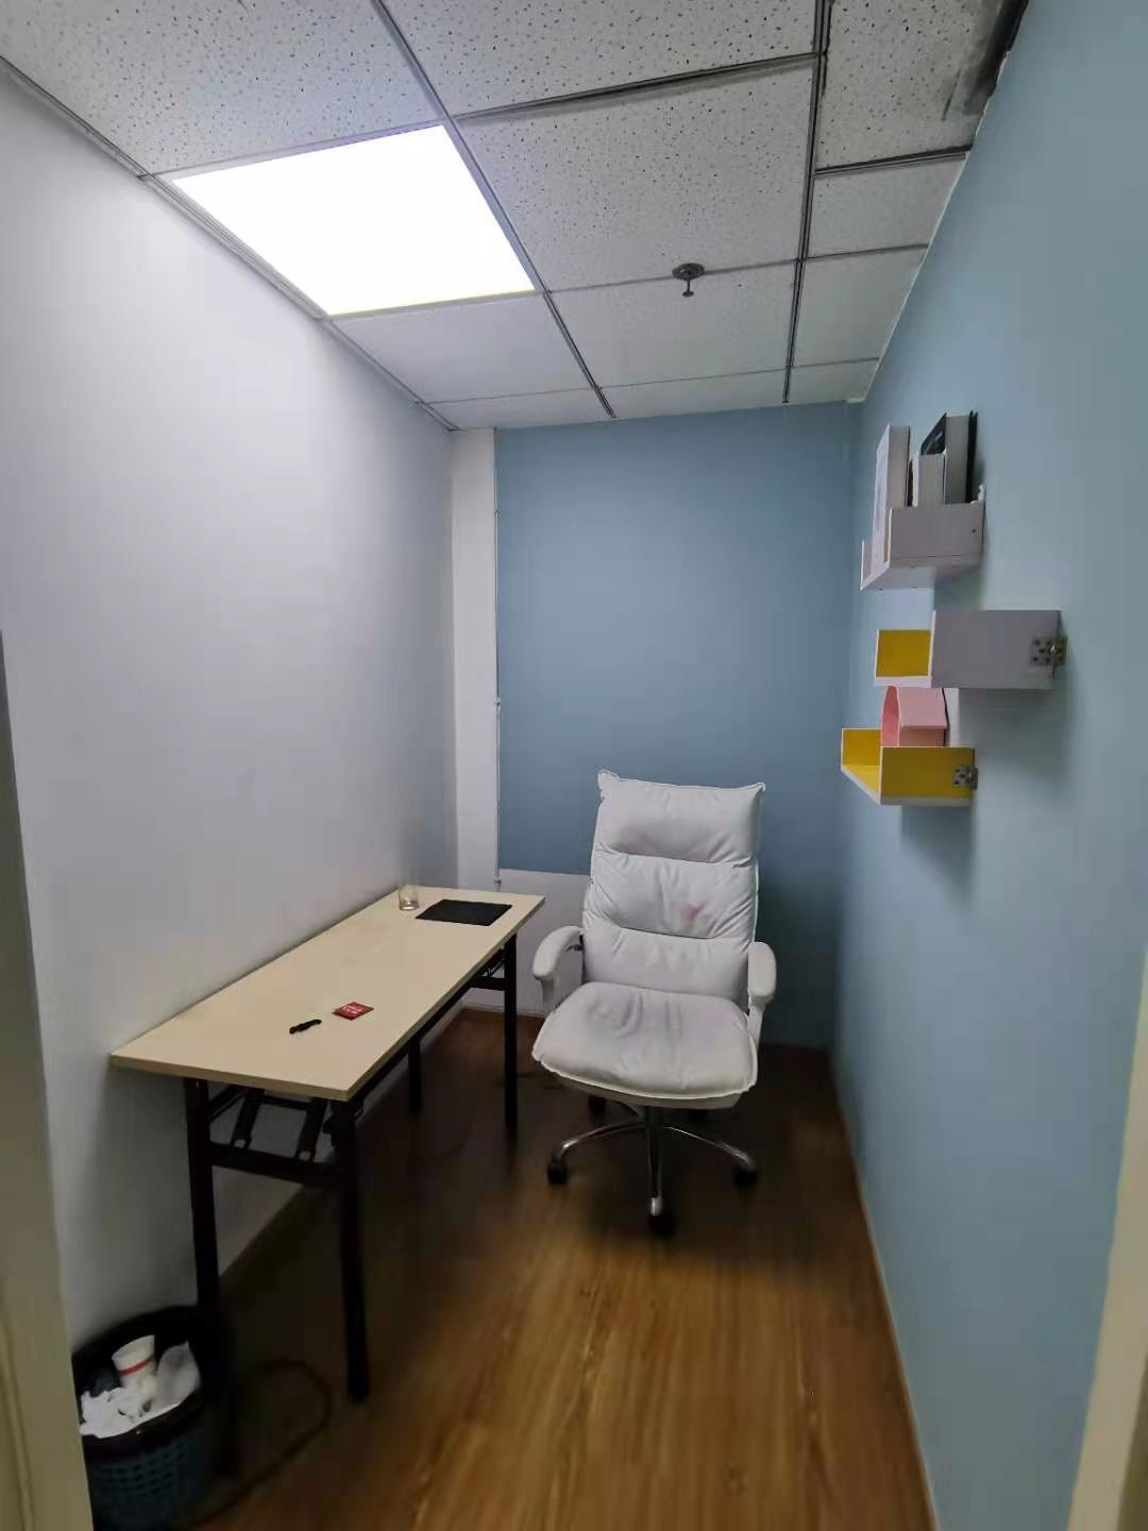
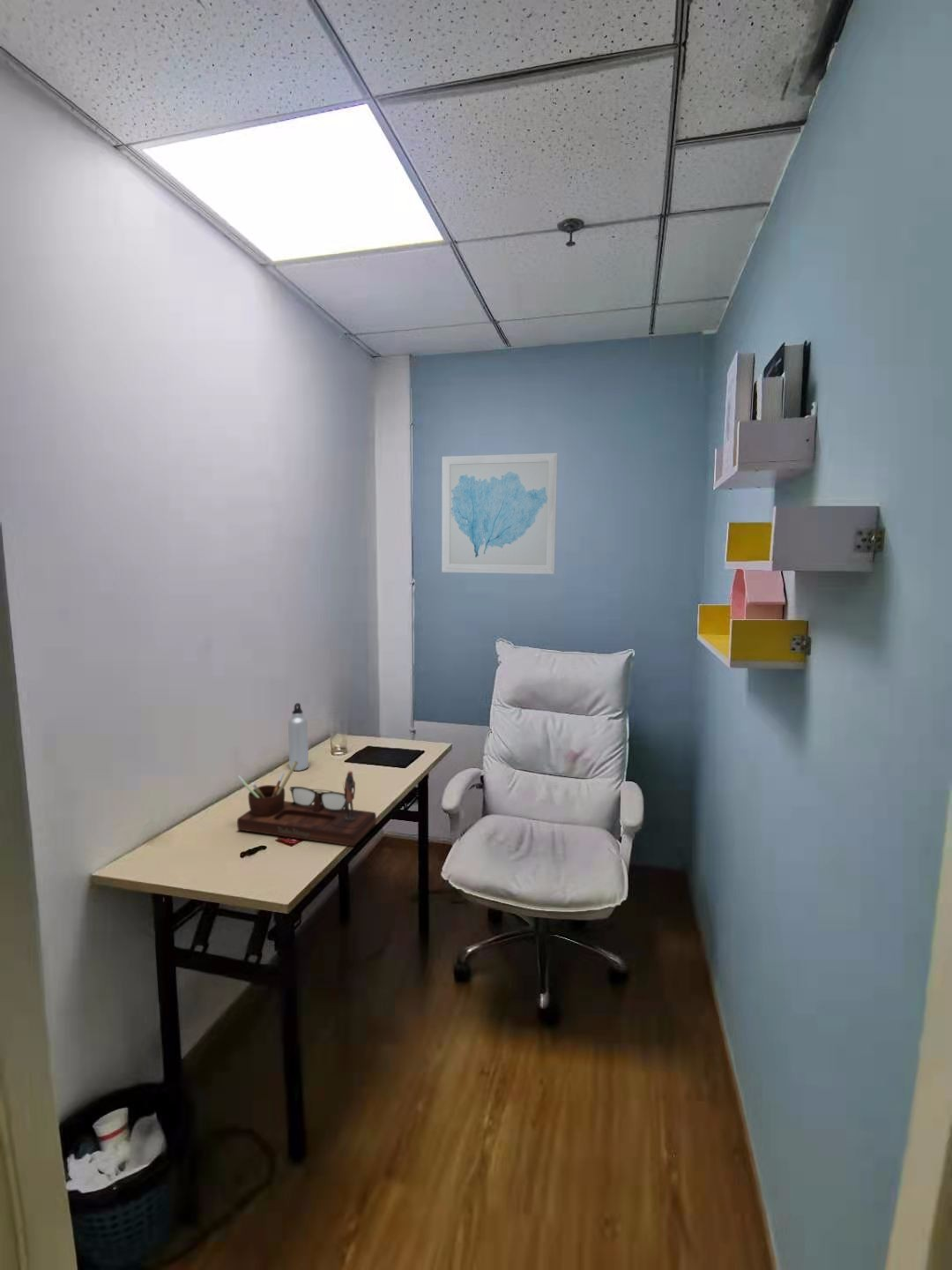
+ water bottle [287,702,309,772]
+ wall art [441,452,559,575]
+ desk organizer [236,761,377,847]
